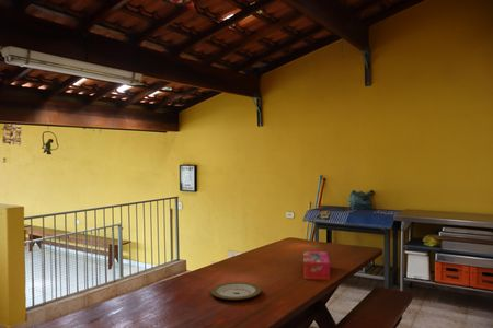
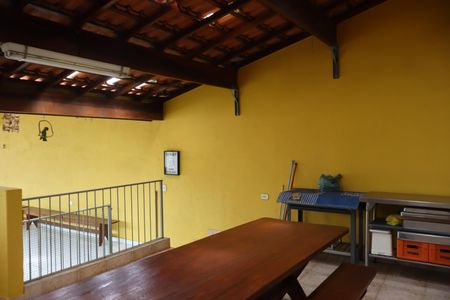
- plate [210,281,262,301]
- tissue box [302,250,331,281]
